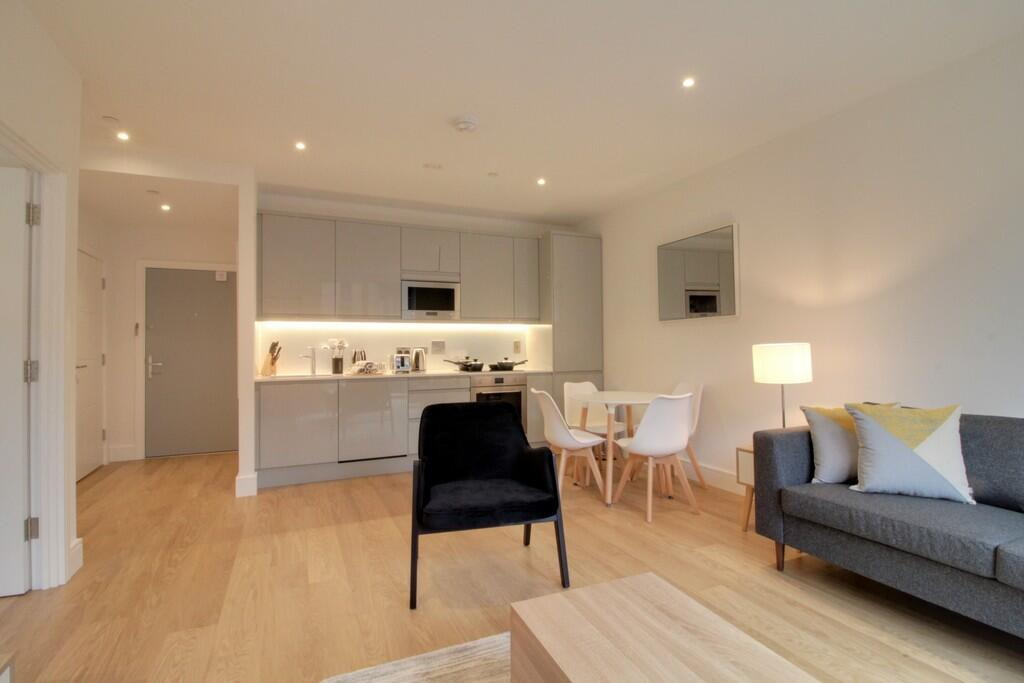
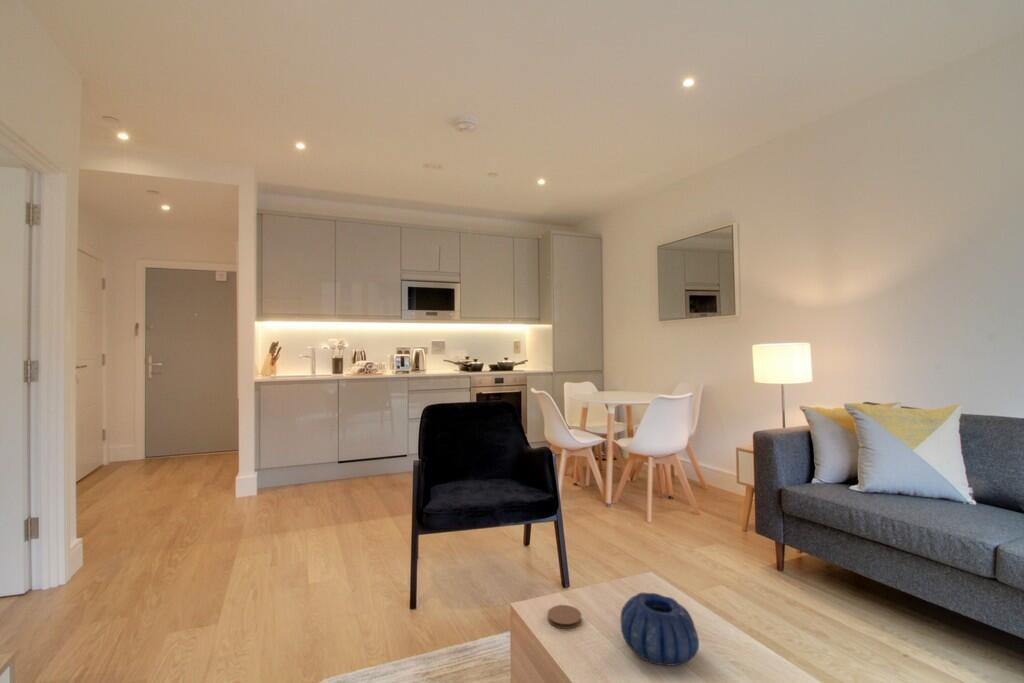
+ decorative bowl [619,592,700,667]
+ coaster [547,604,583,630]
